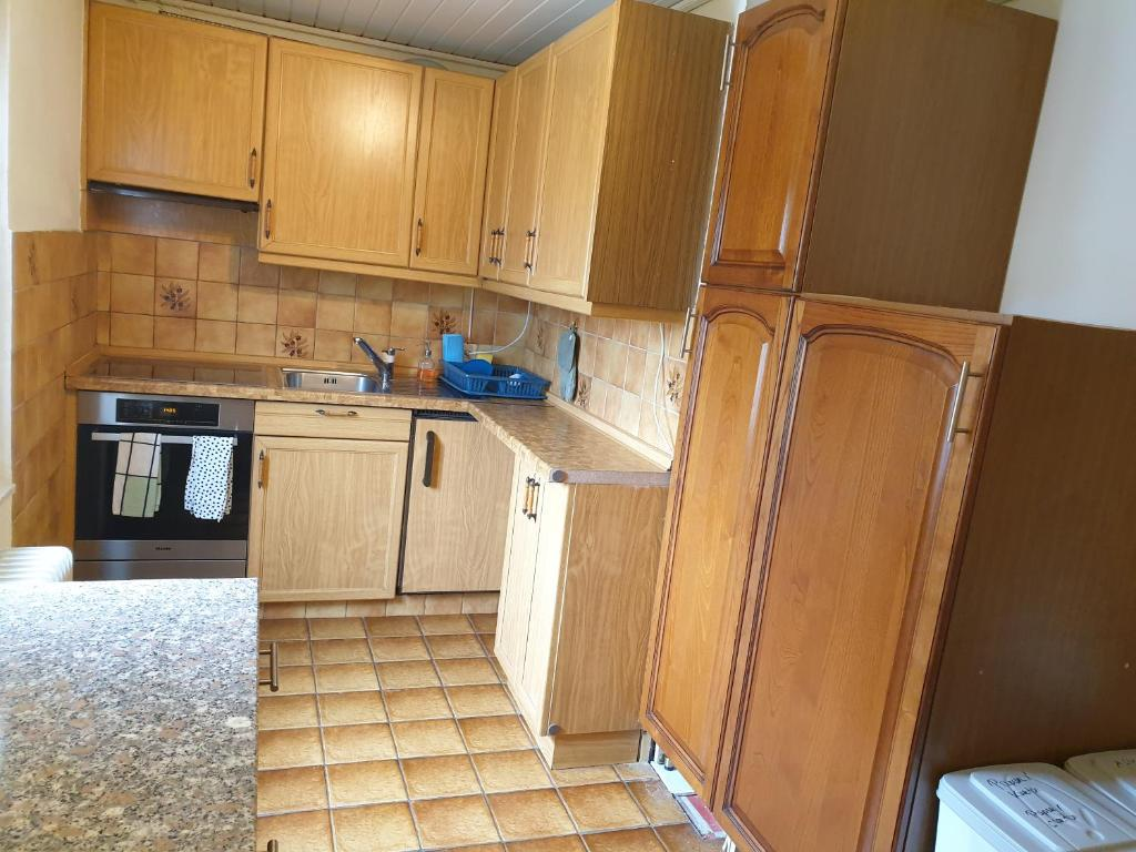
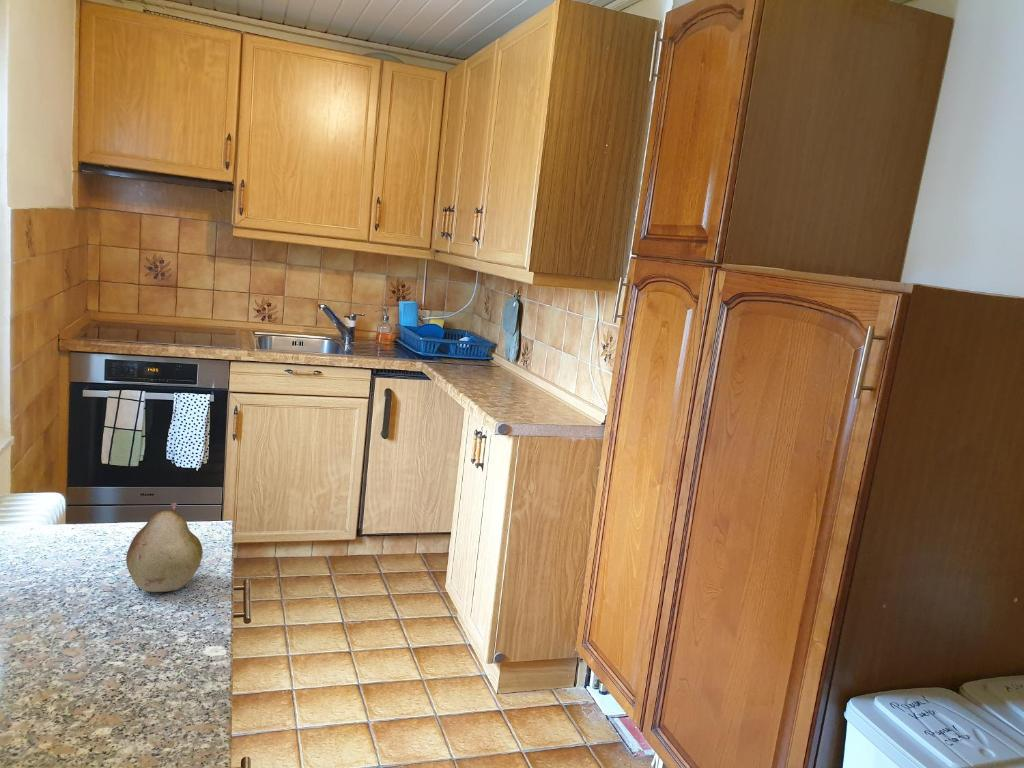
+ fruit [125,501,204,593]
